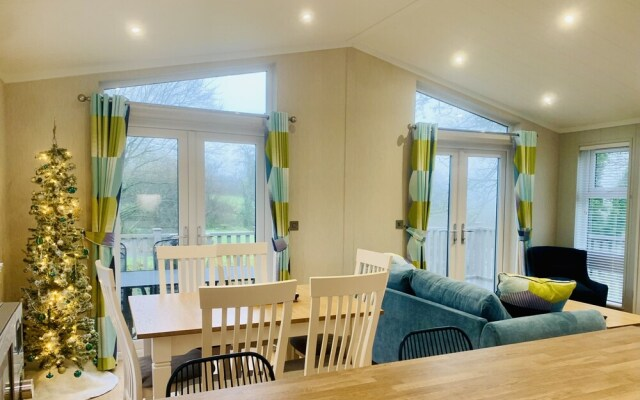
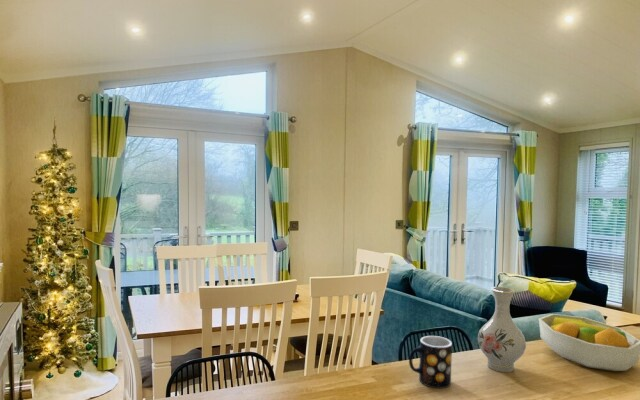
+ fruit bowl [538,313,640,372]
+ vase [477,286,527,373]
+ mug [408,335,453,389]
